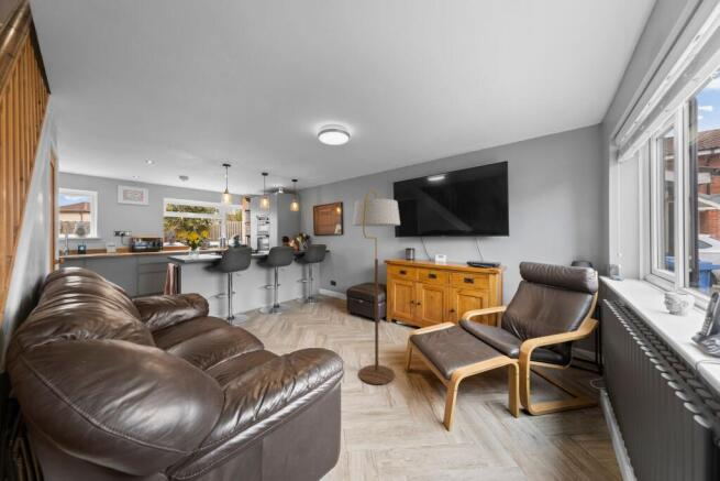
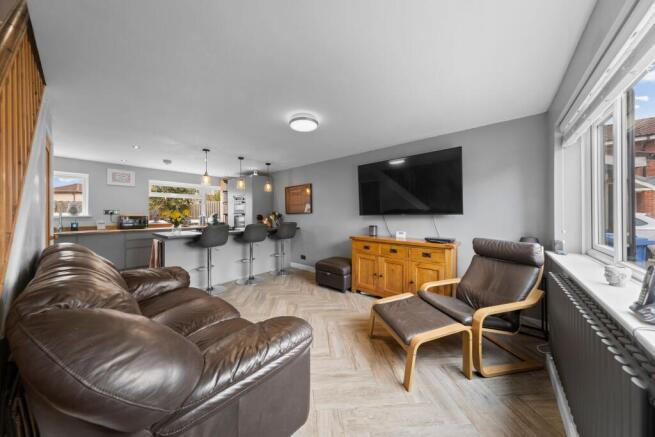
- floor lamp [352,189,401,385]
